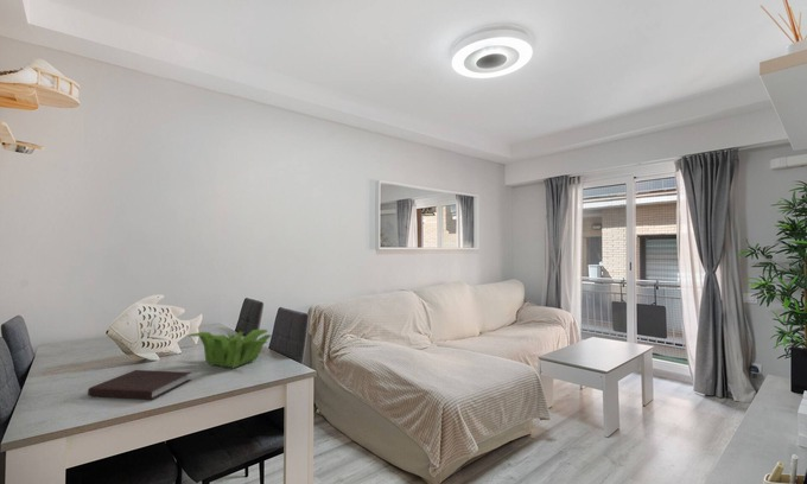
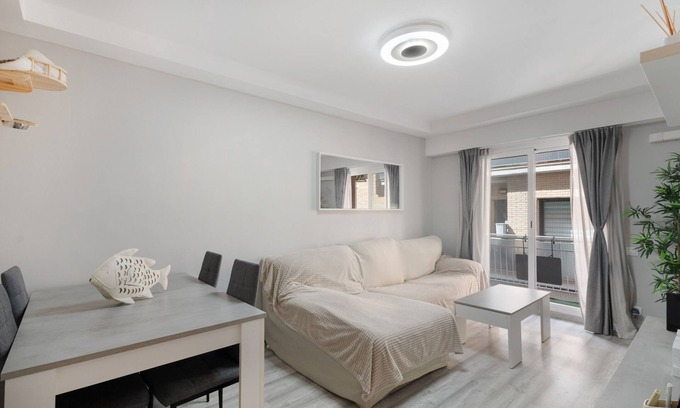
- plant [188,329,272,369]
- notebook [87,369,192,400]
